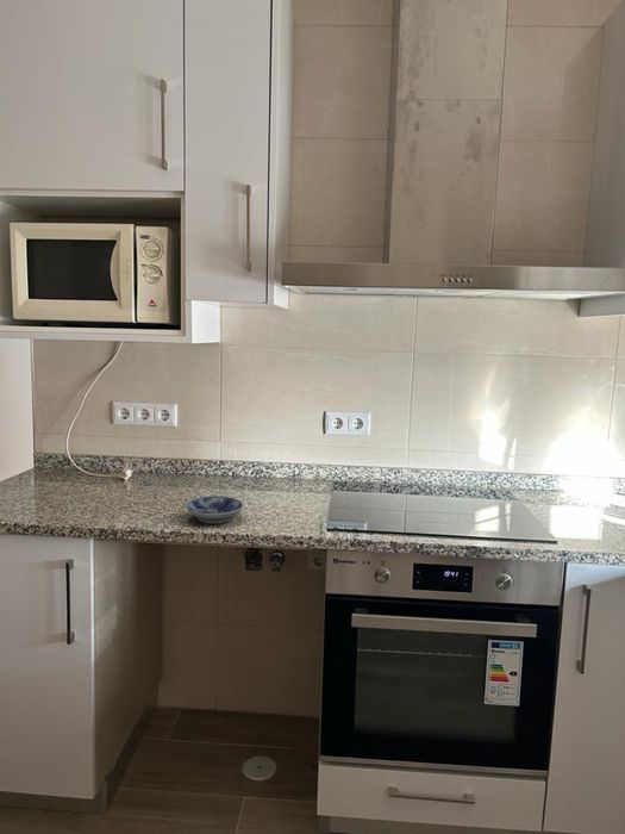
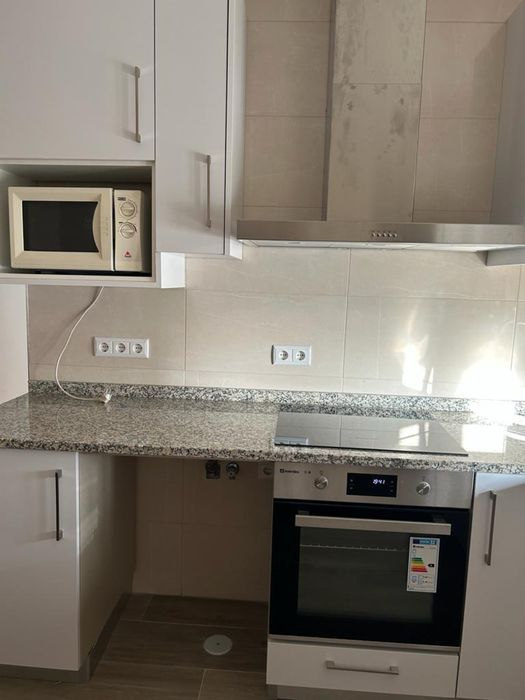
- bowl [186,494,244,525]
